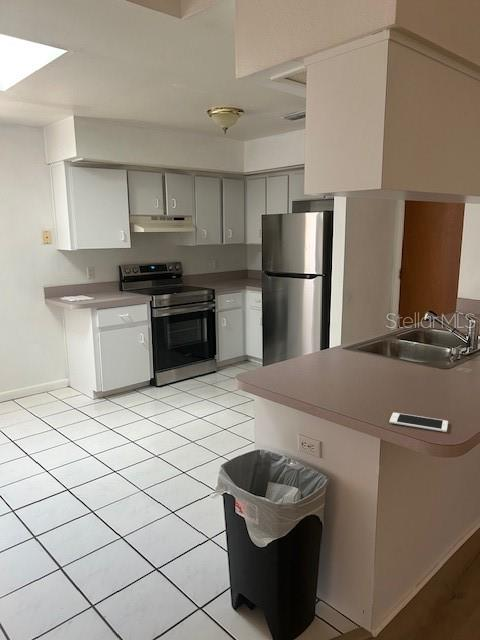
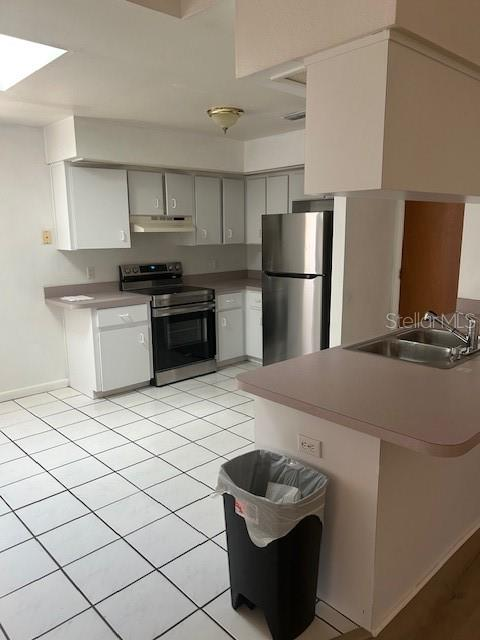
- cell phone [388,412,449,433]
